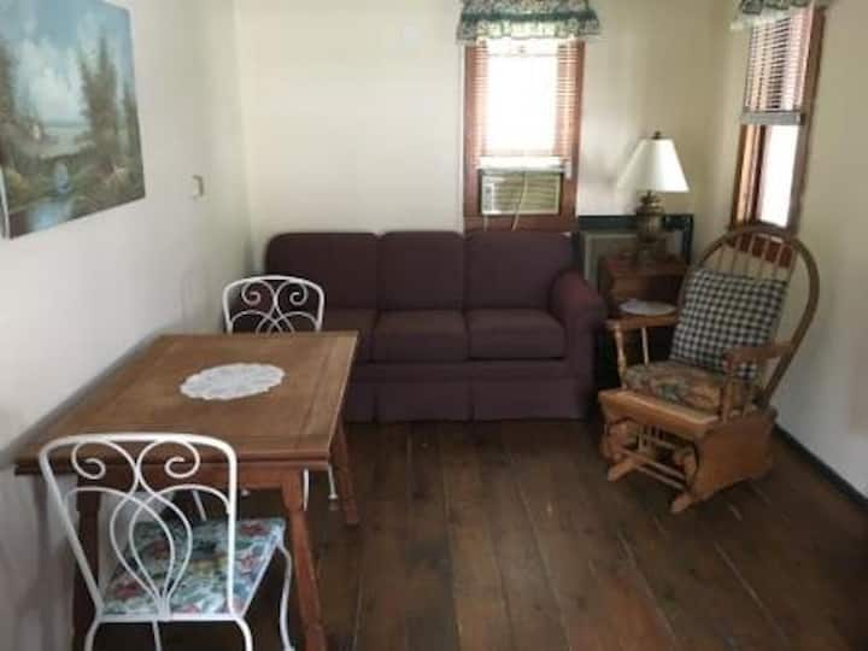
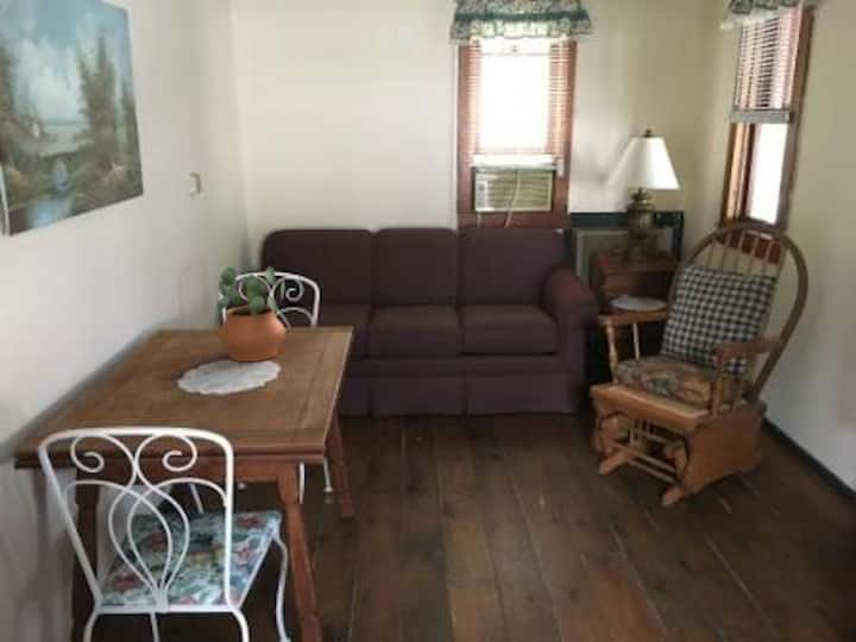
+ potted plant [215,264,288,363]
